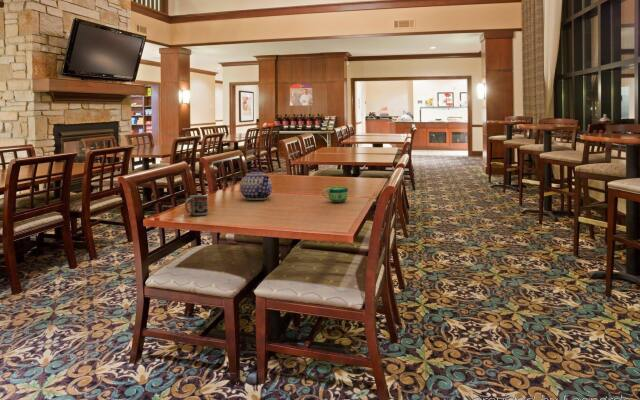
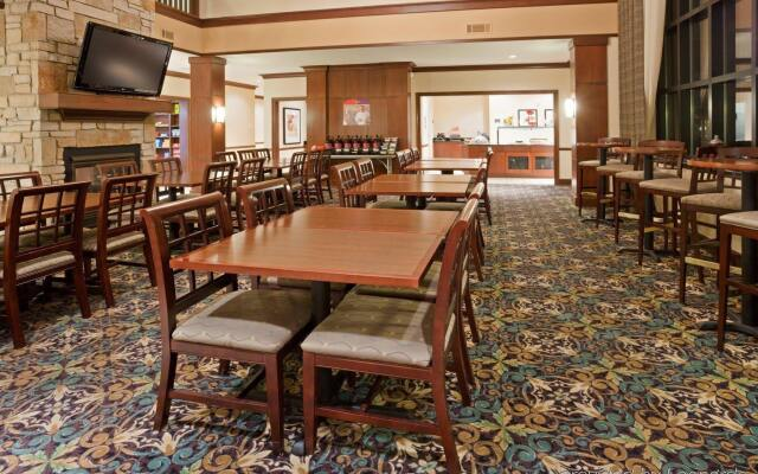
- cup [184,194,209,216]
- teapot [239,167,273,201]
- cup [321,185,349,203]
